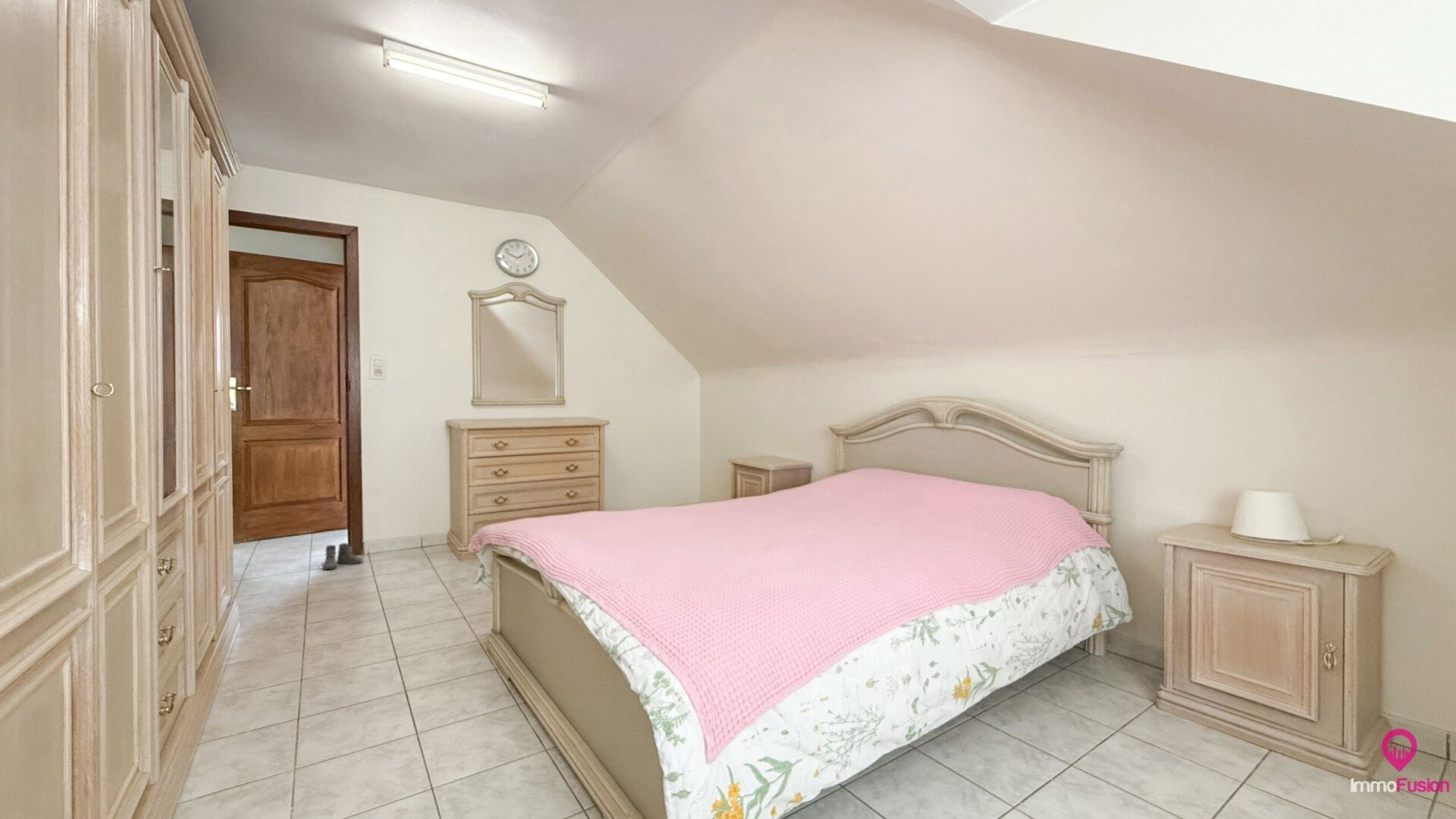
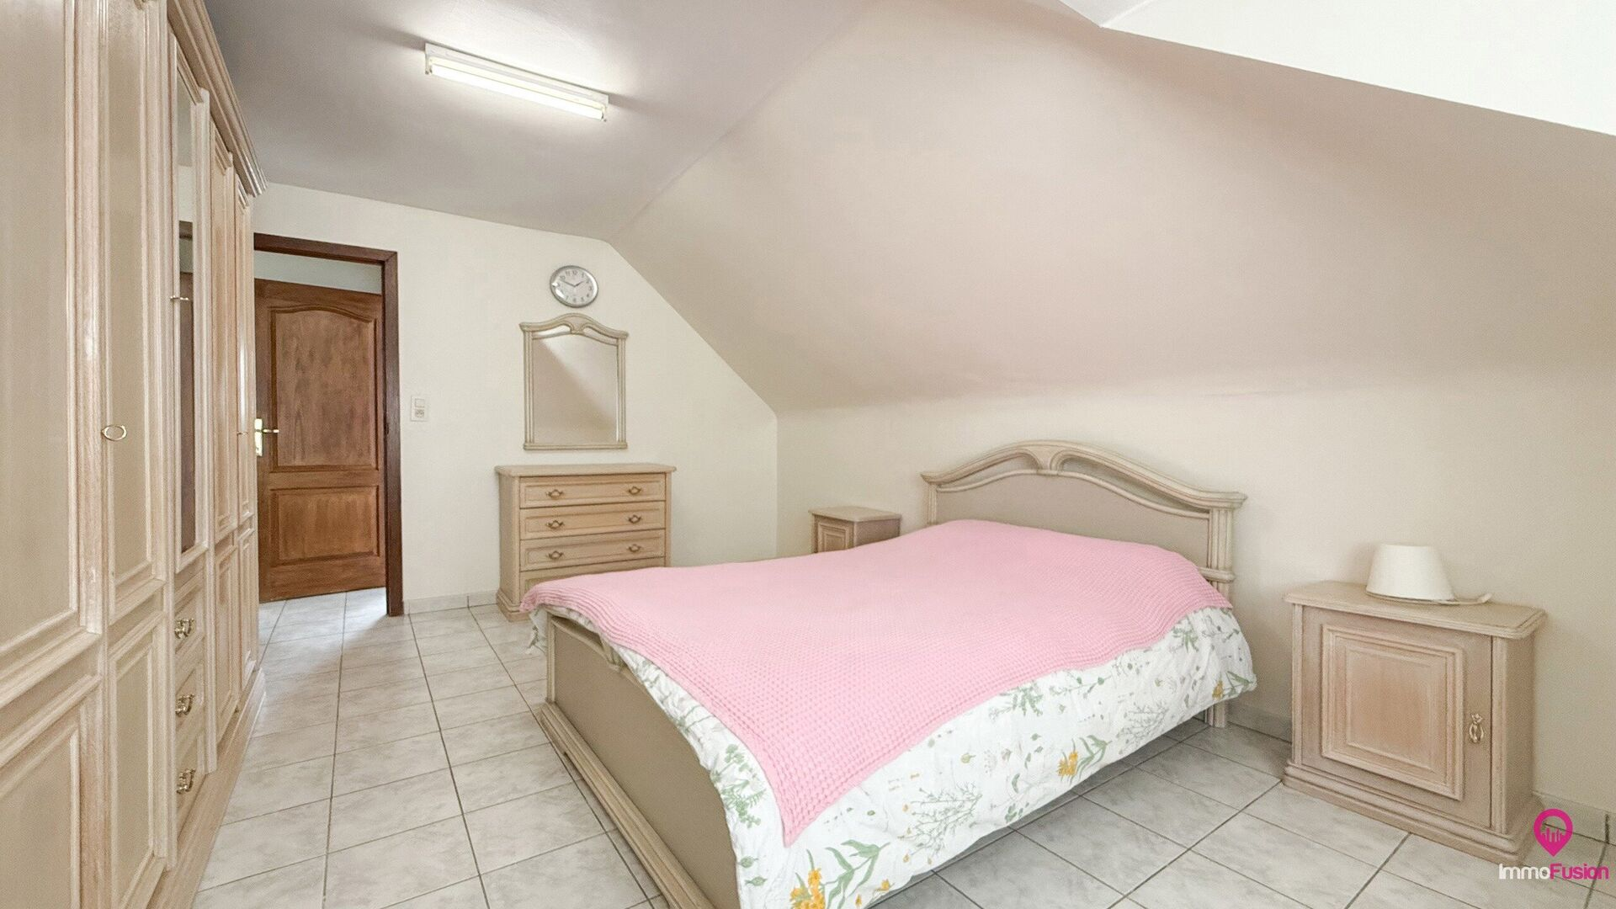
- boots [317,542,363,570]
